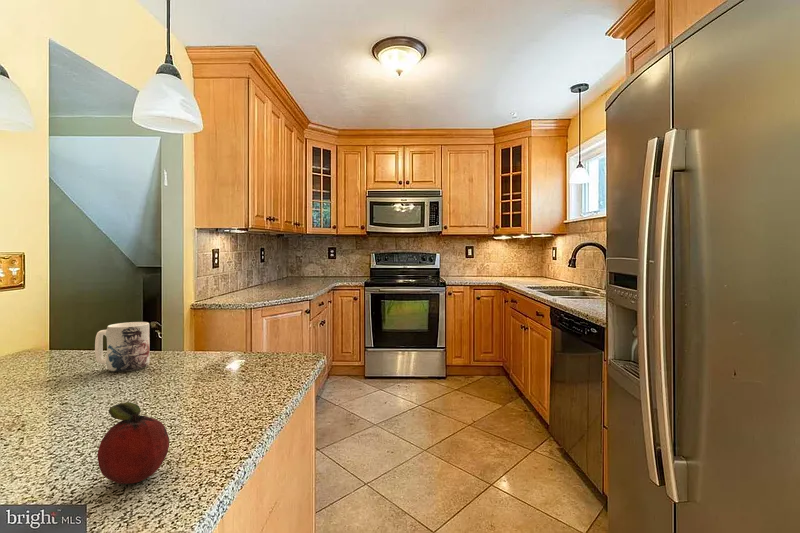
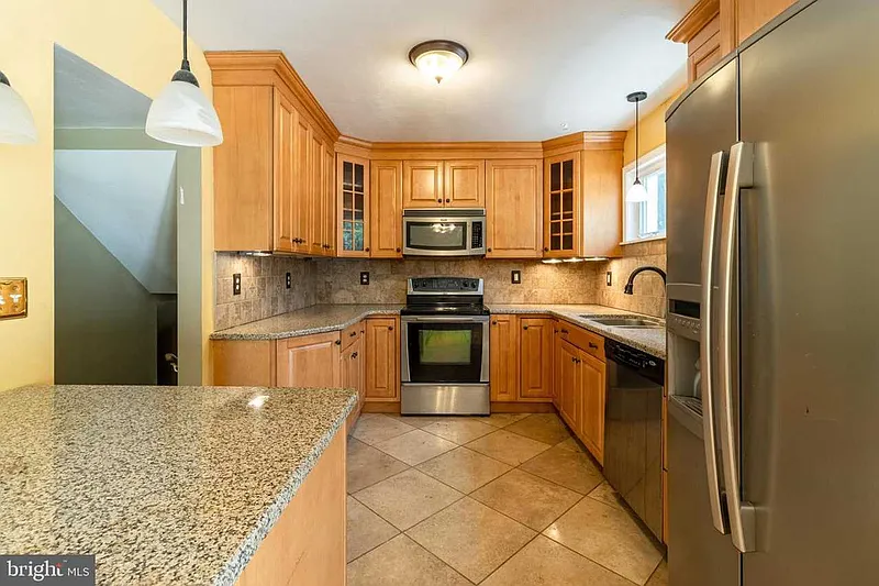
- mug [94,321,151,372]
- fruit [97,401,170,485]
